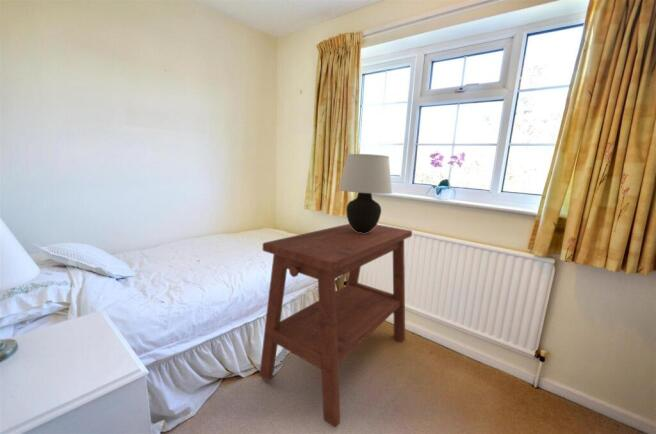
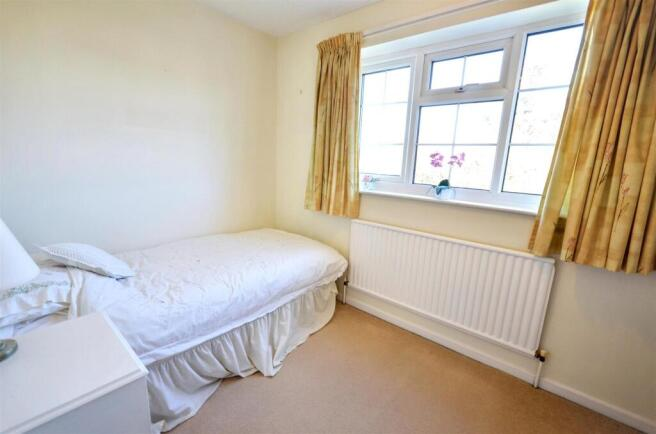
- side table [258,223,413,429]
- table lamp [337,153,393,233]
